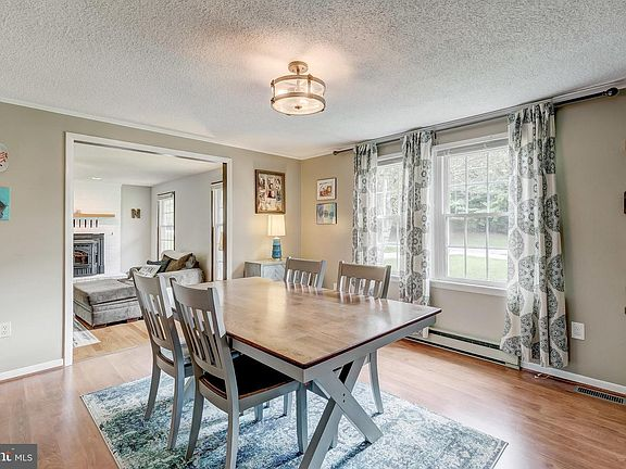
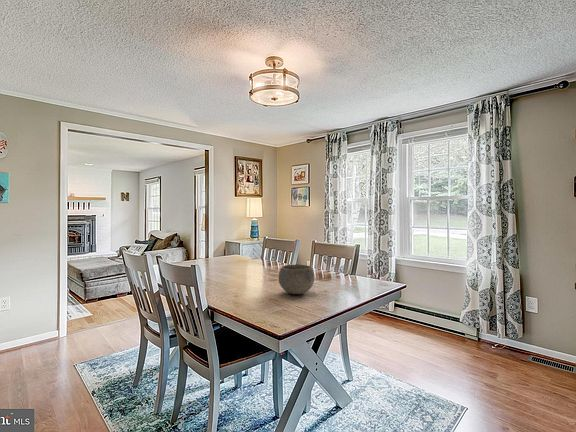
+ bowl [277,264,315,295]
